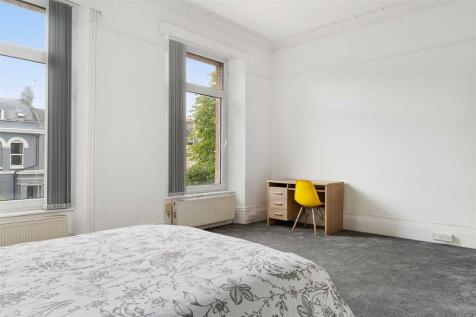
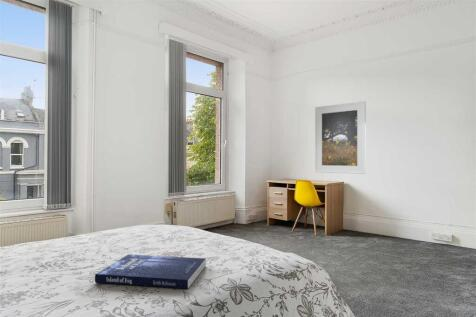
+ book [94,253,207,290]
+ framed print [314,100,367,175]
